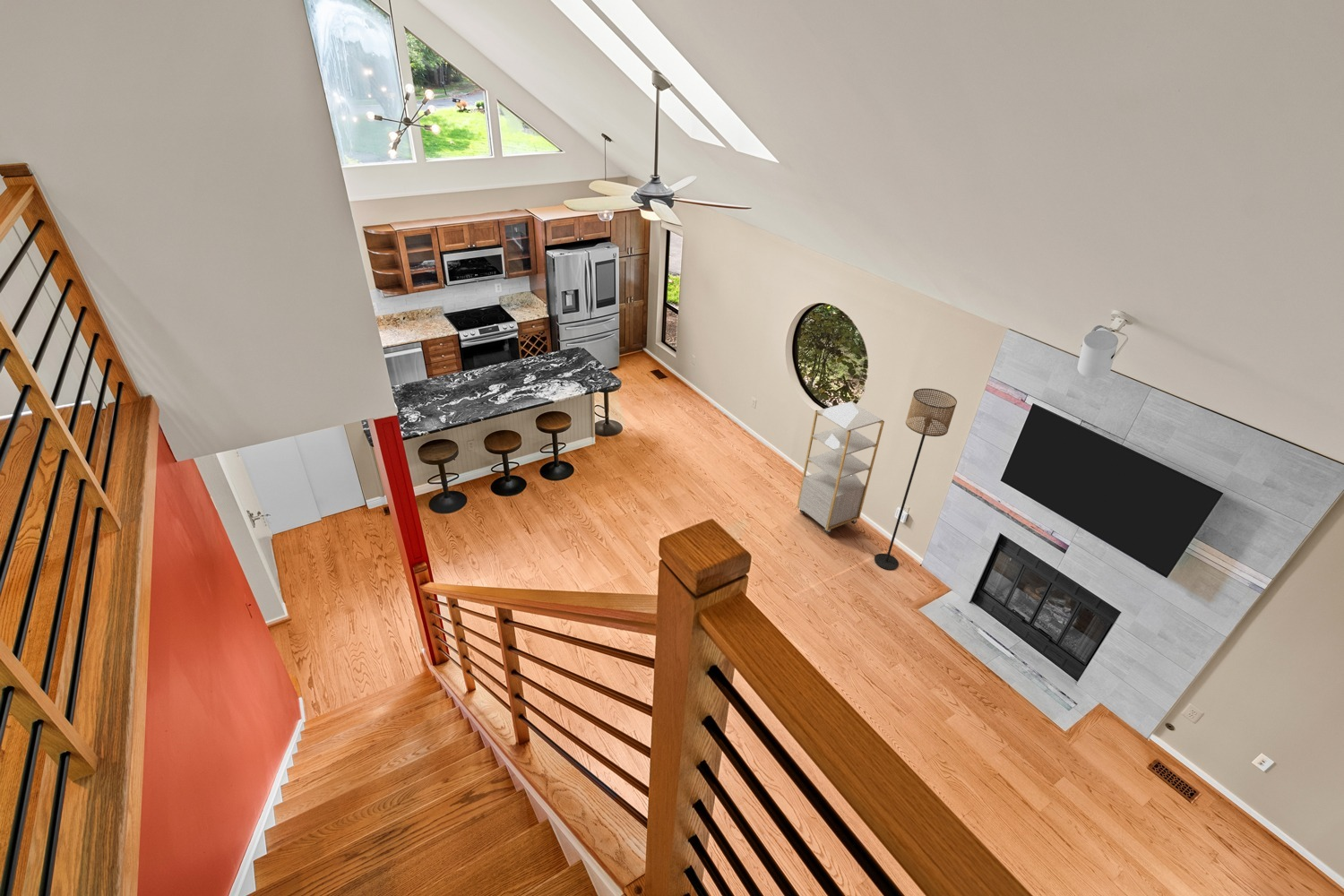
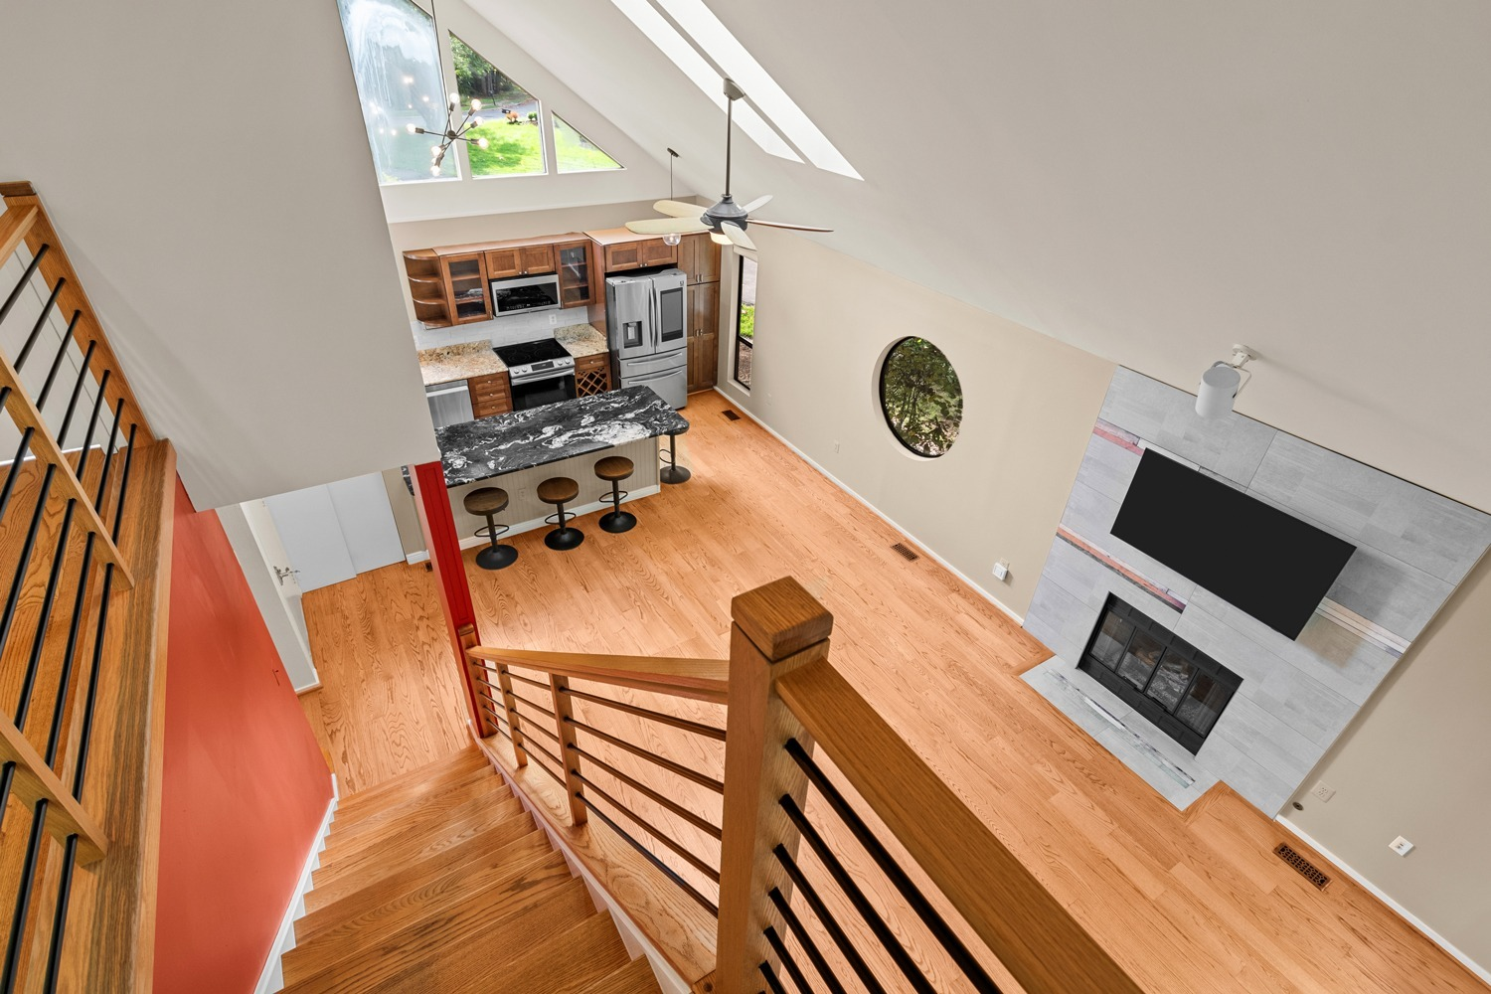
- shelving unit [796,401,885,535]
- floor lamp [874,388,958,571]
